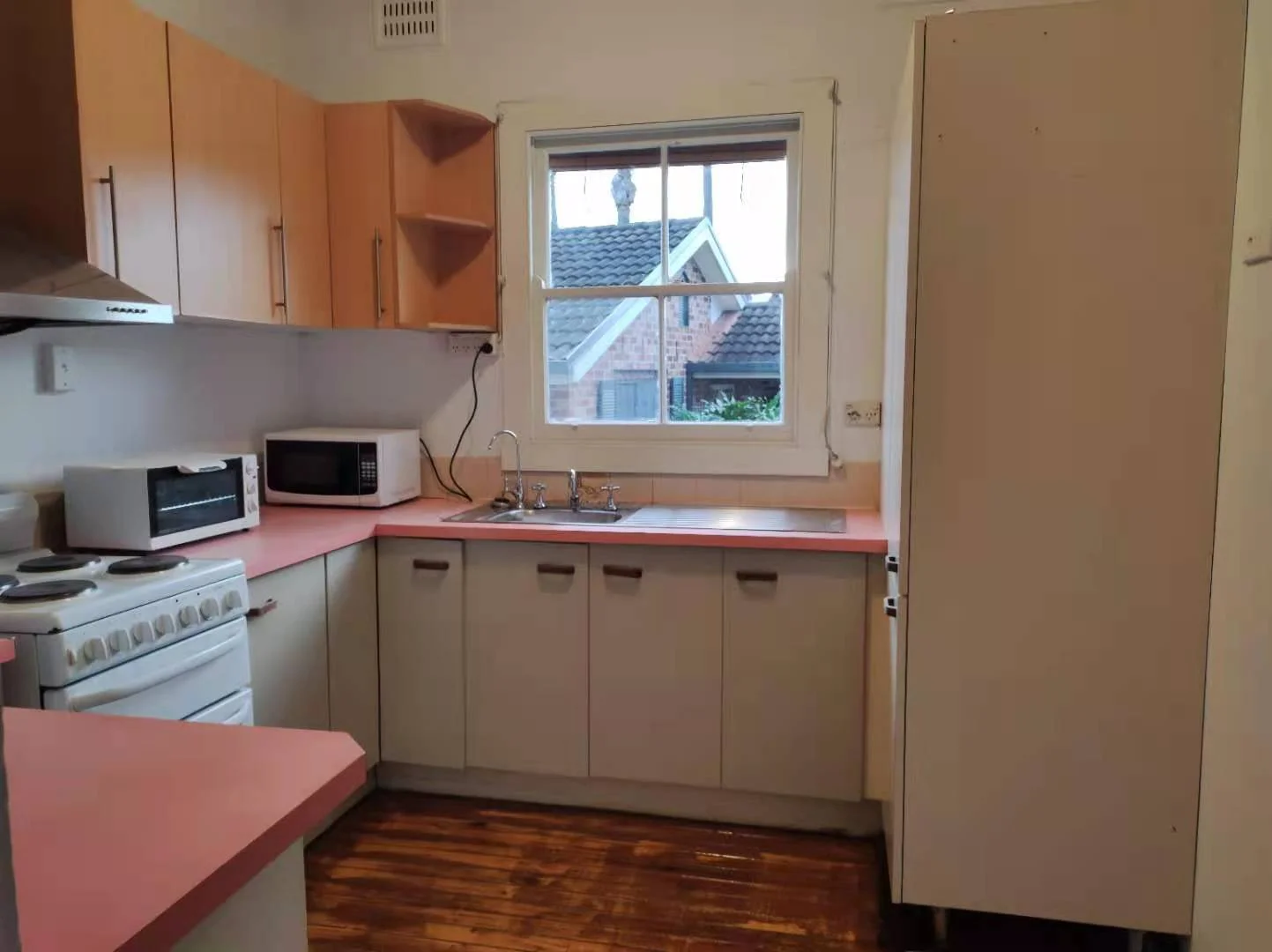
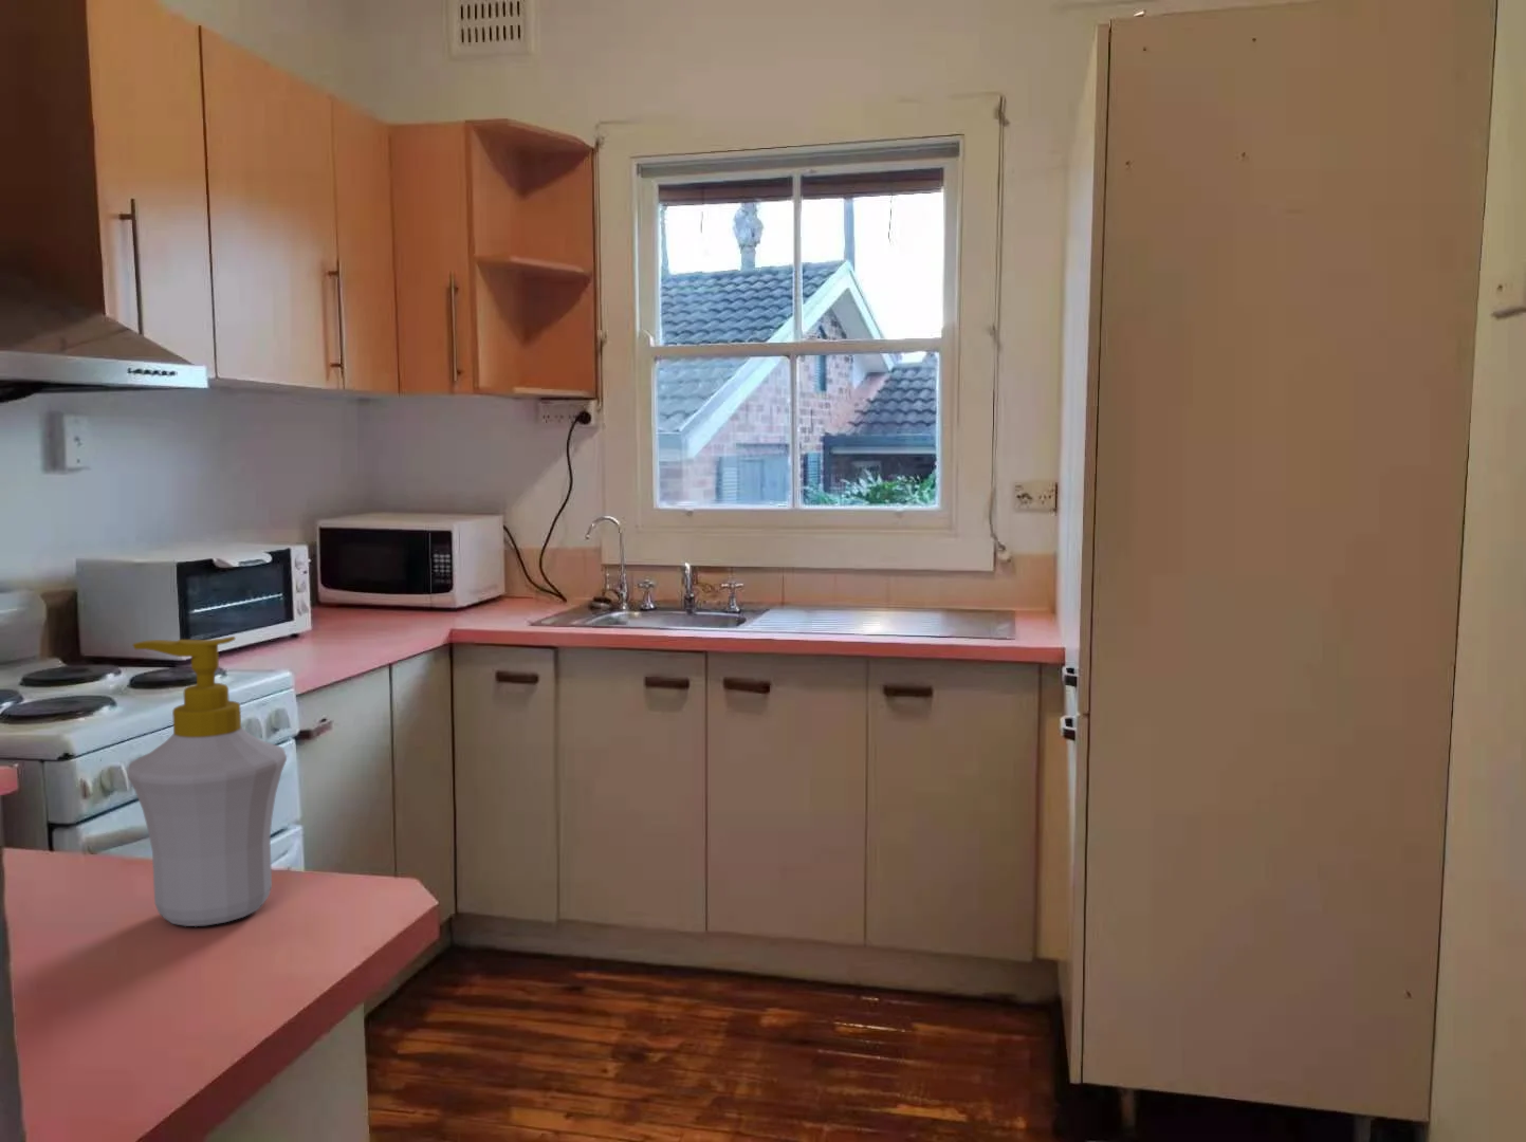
+ soap bottle [127,636,288,927]
